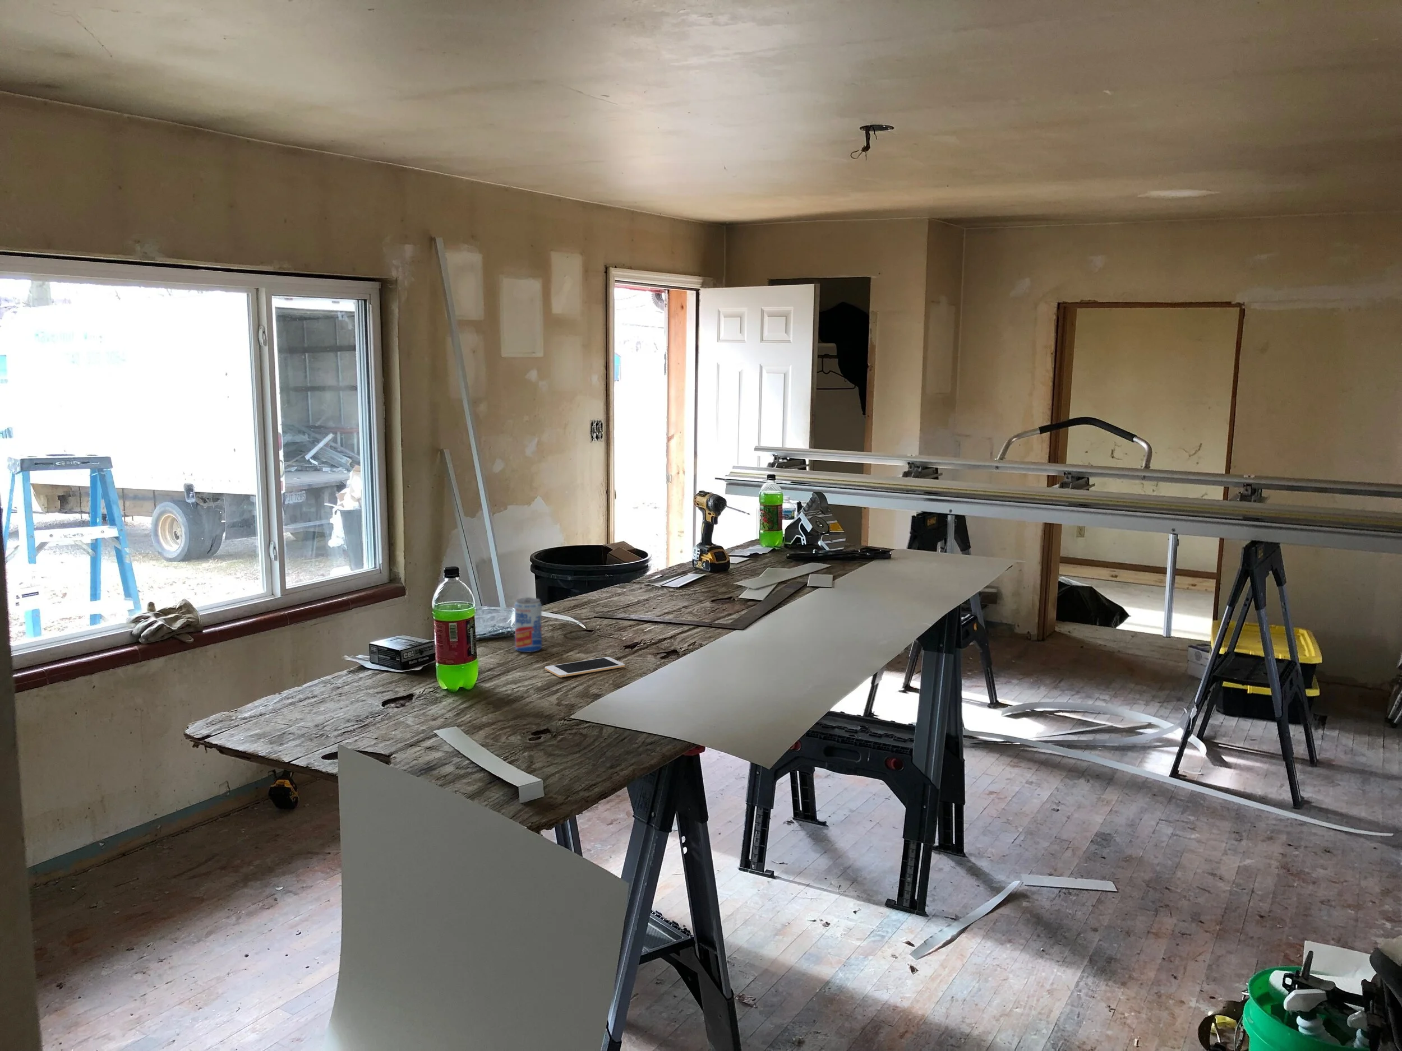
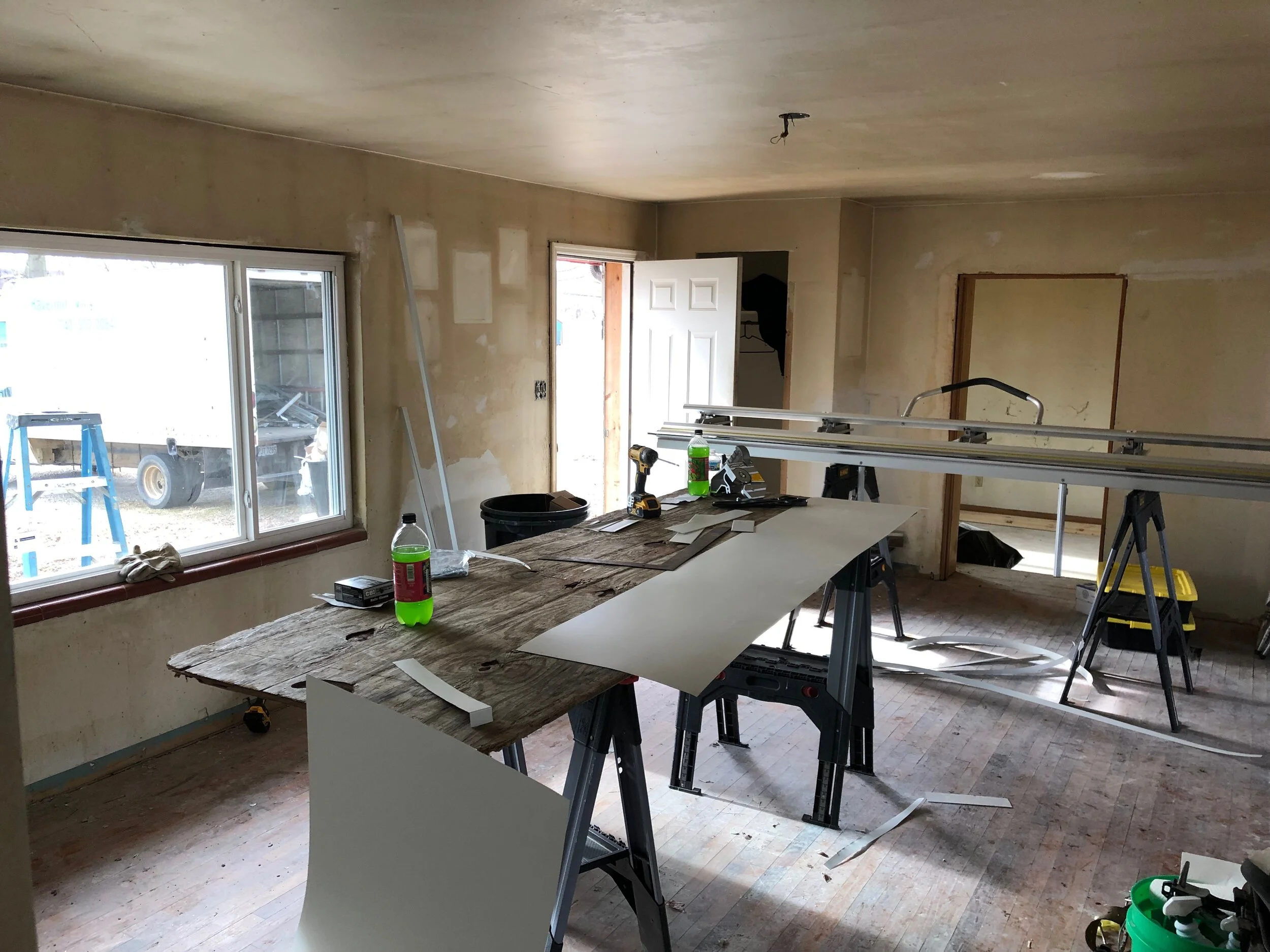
- beverage can [514,597,542,654]
- cell phone [544,657,625,678]
